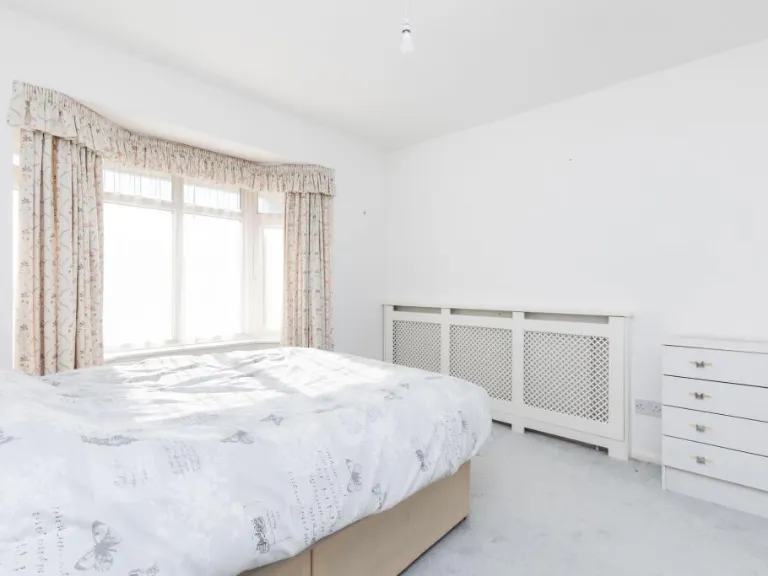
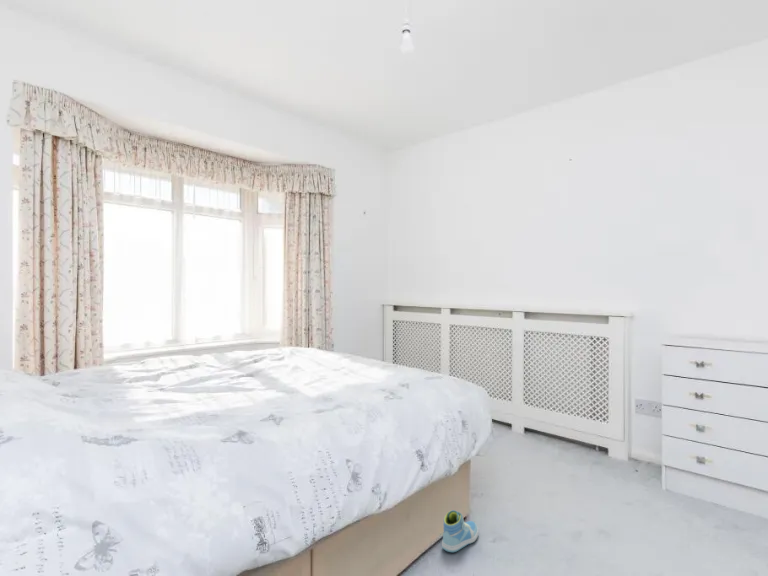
+ sneaker [441,510,479,553]
